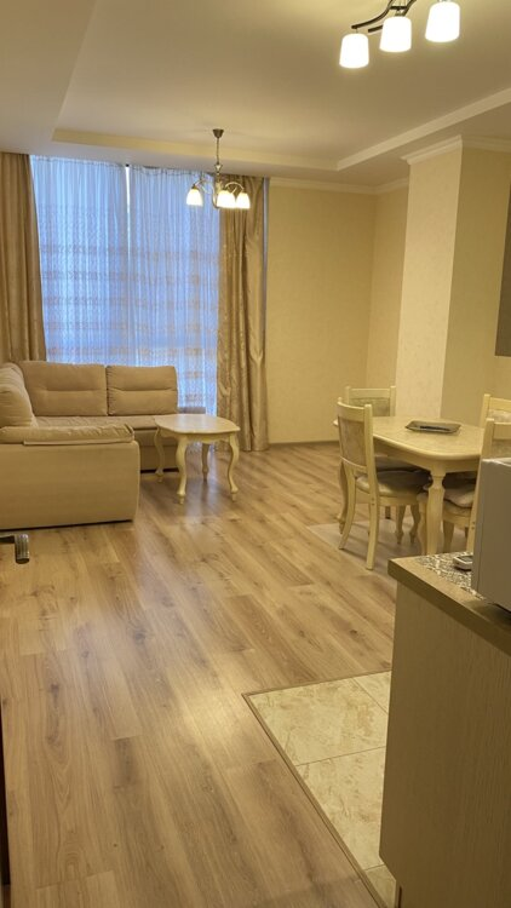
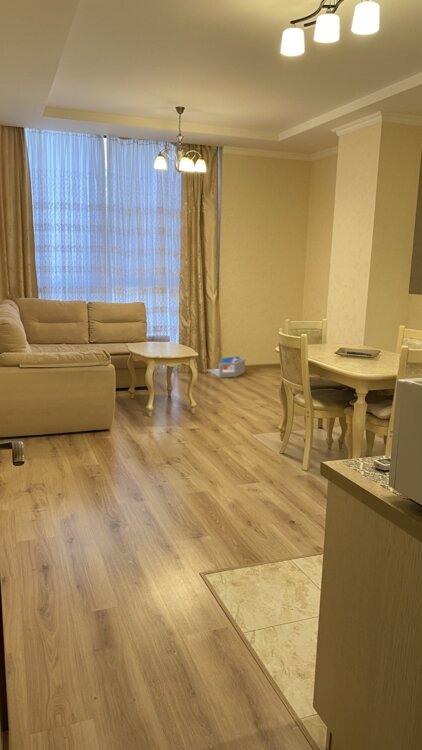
+ storage bin [206,355,246,379]
